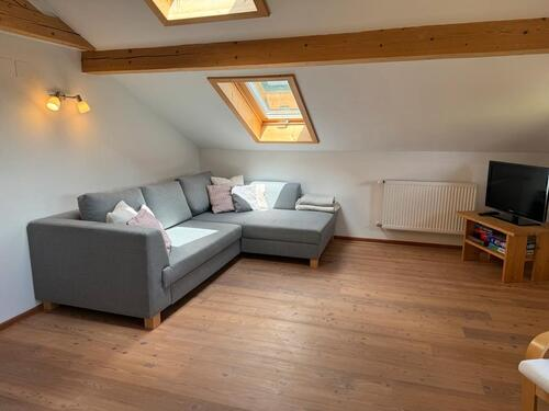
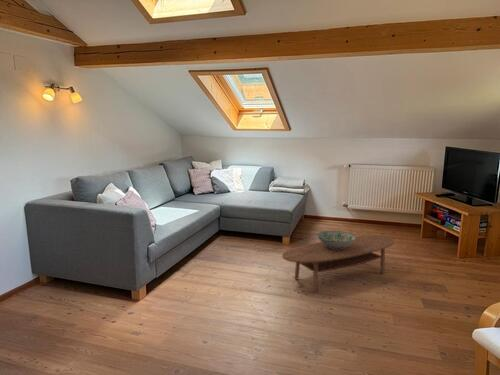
+ decorative bowl [316,230,356,249]
+ coffee table [281,234,395,293]
